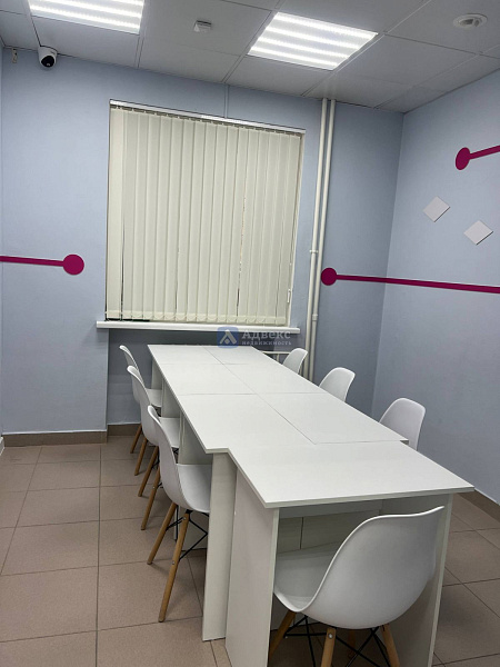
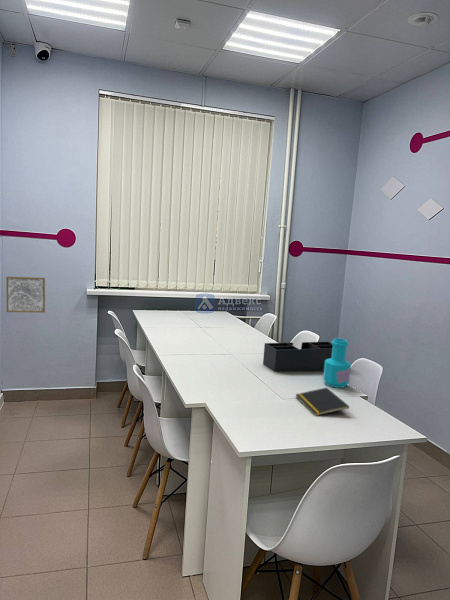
+ bottle [322,337,352,389]
+ desk organizer [262,341,333,373]
+ wall art [5,276,46,314]
+ notepad [294,387,350,417]
